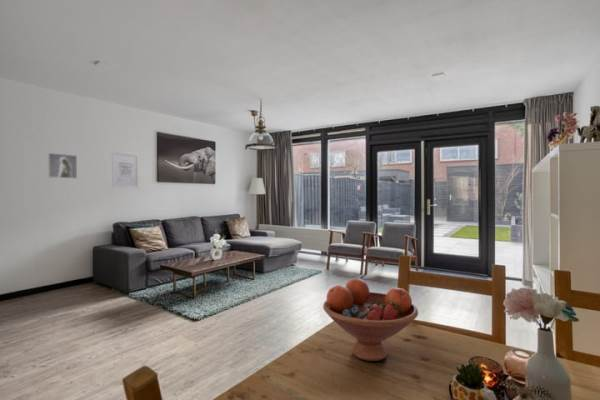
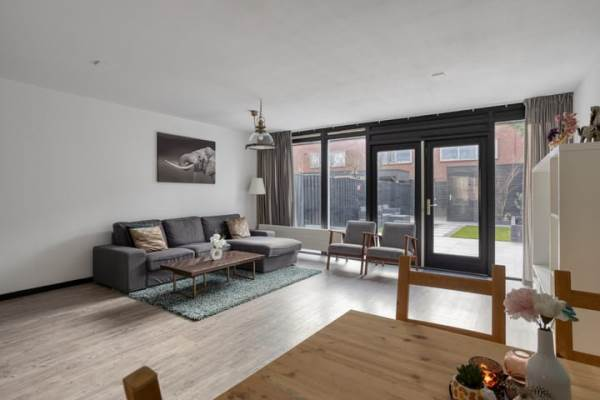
- wall art [111,150,140,189]
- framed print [47,152,78,180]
- fruit bowl [322,278,419,362]
